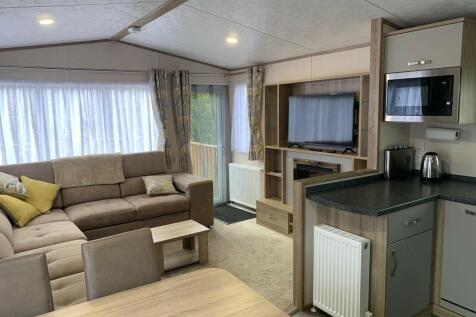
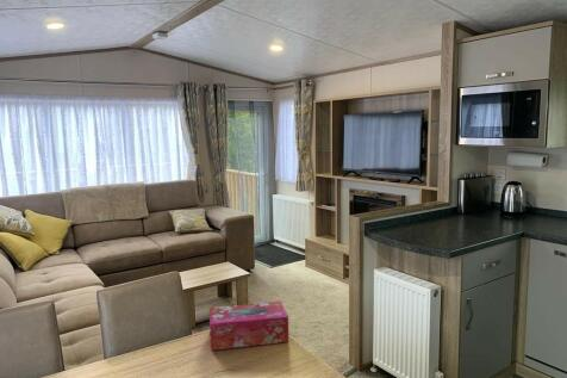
+ tissue box [208,300,289,352]
